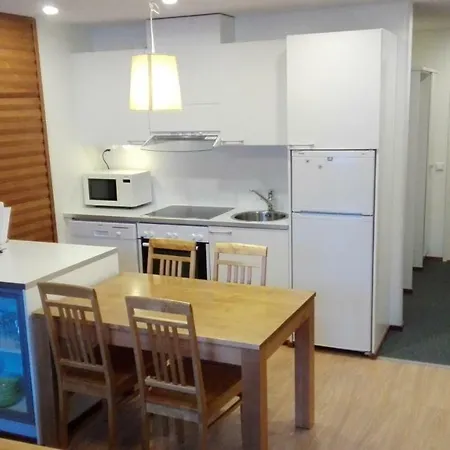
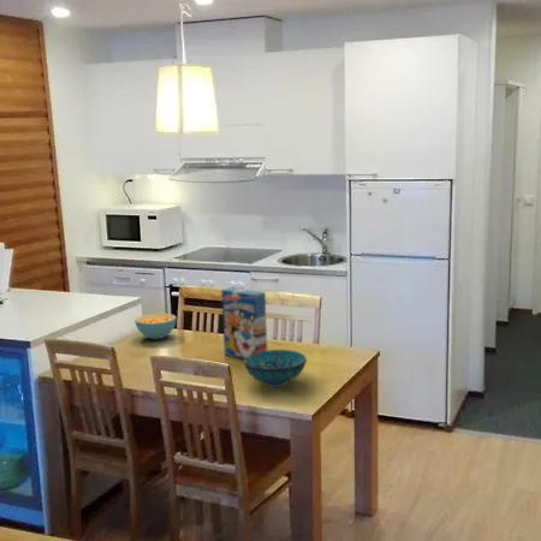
+ decorative bowl [243,349,308,388]
+ cereal box [220,286,268,361]
+ cereal bowl [133,313,178,340]
